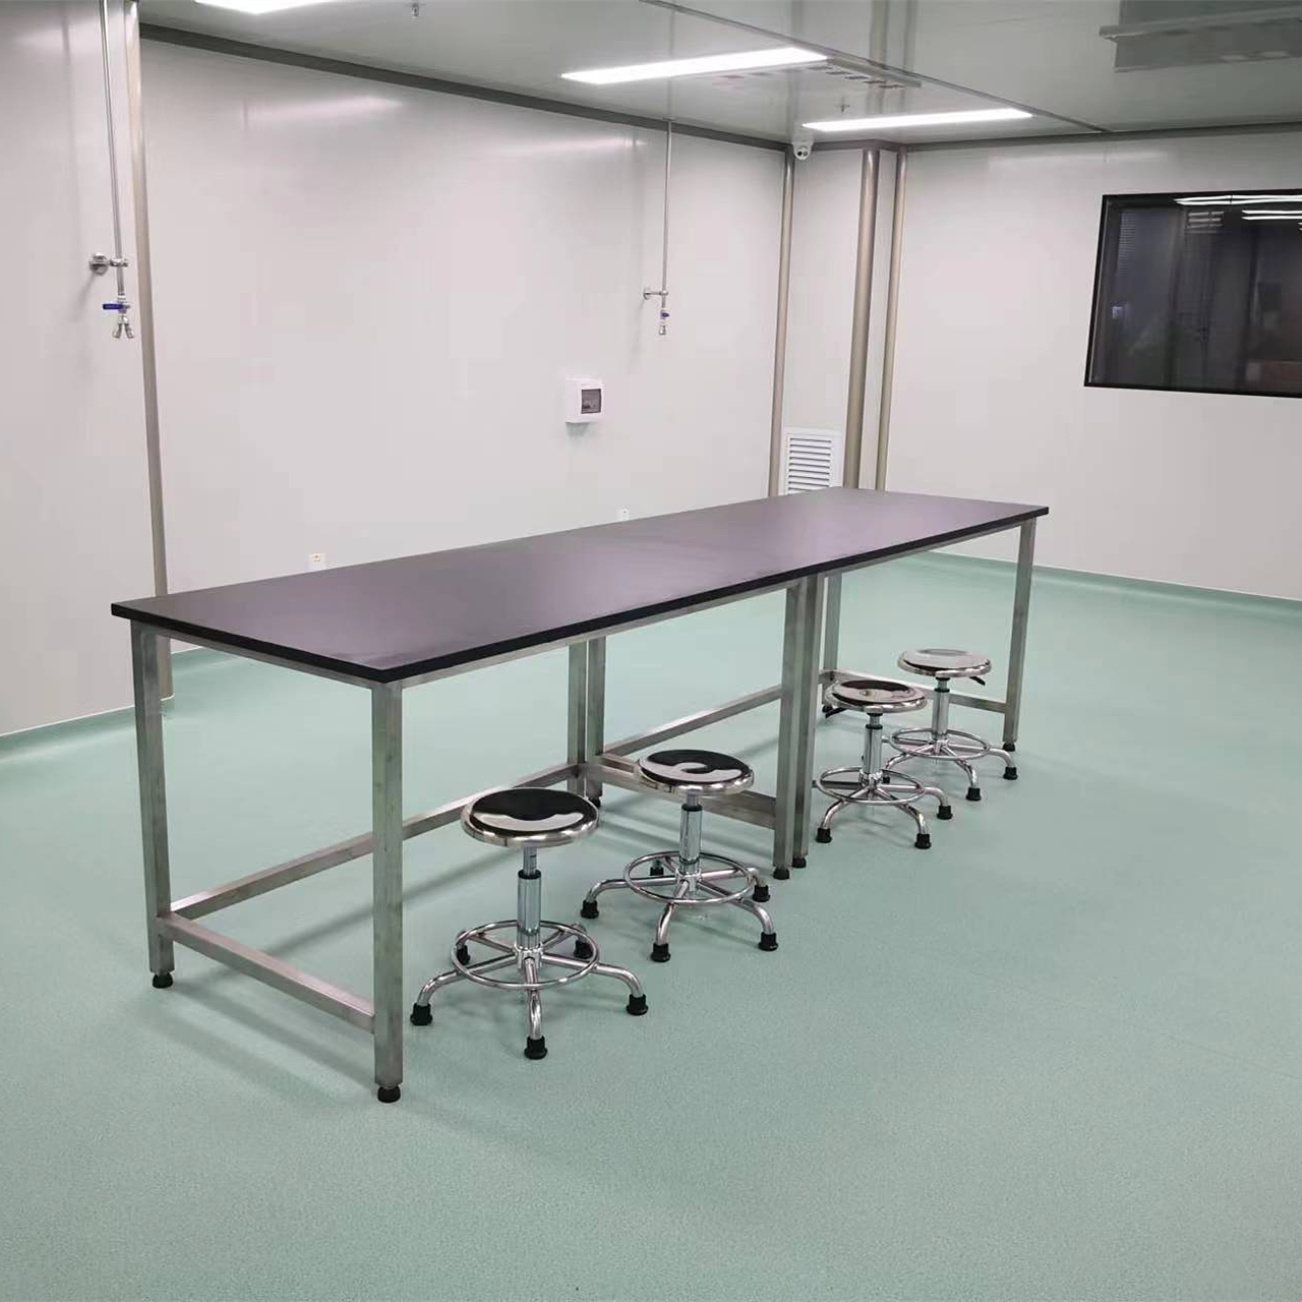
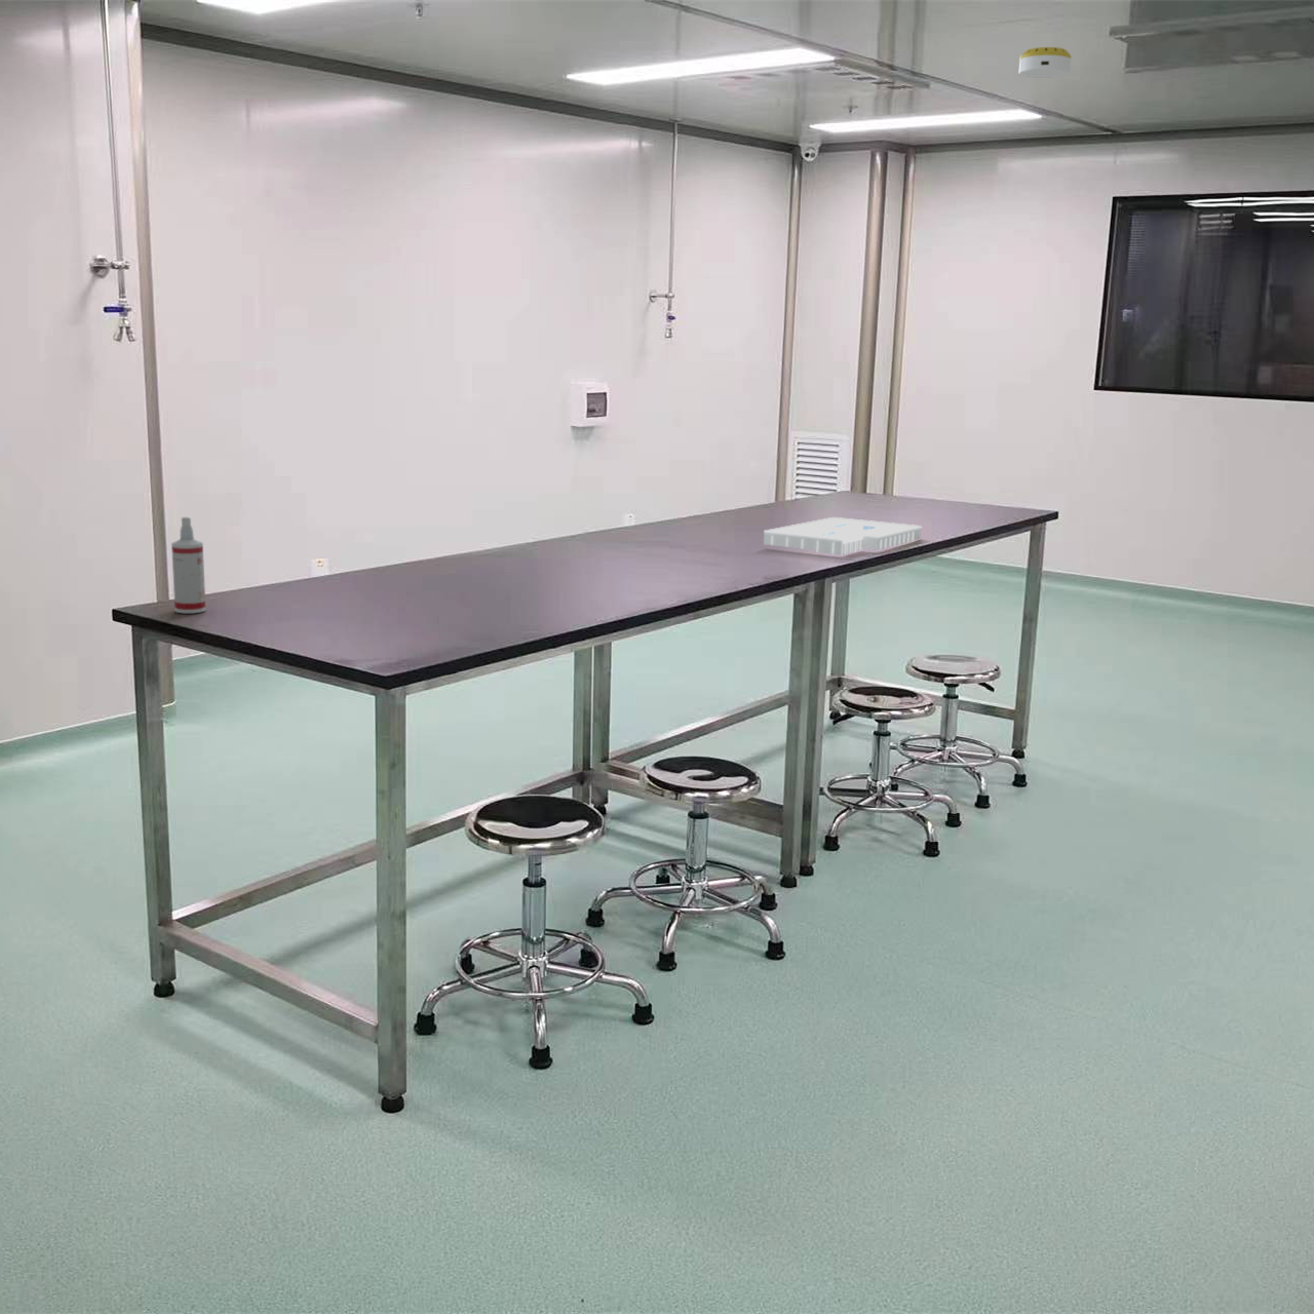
+ spray bottle [171,516,206,614]
+ architectural model [763,516,923,556]
+ smoke detector [1017,46,1072,79]
